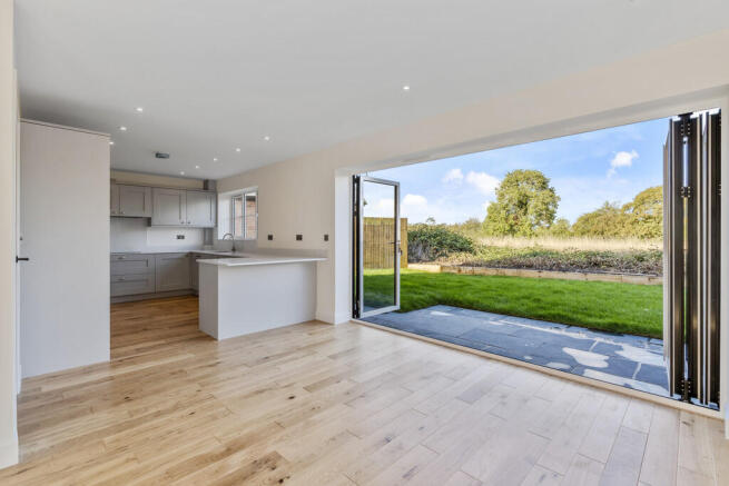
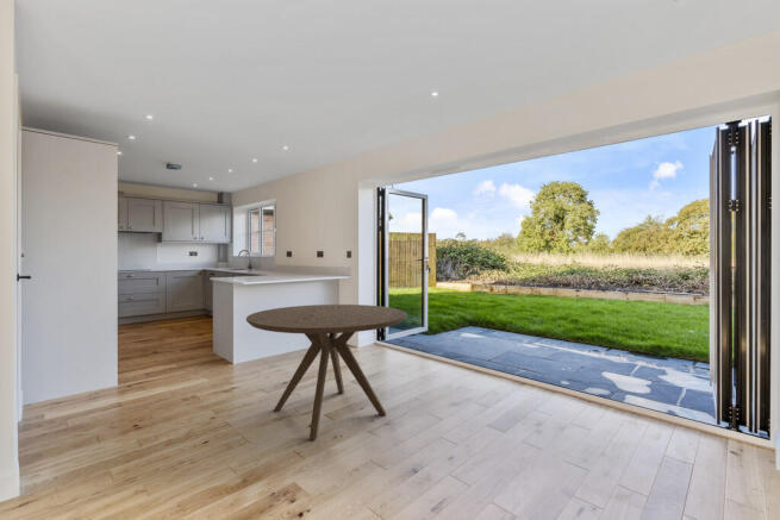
+ dining table [245,303,407,441]
